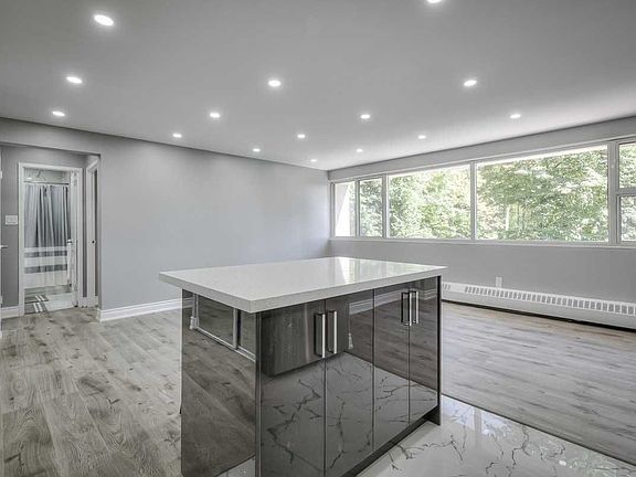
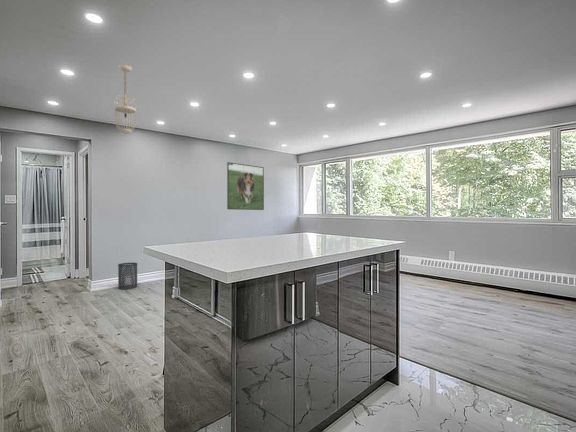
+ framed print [226,161,265,211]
+ trash can [117,262,139,290]
+ ceiling light fixture [112,64,137,136]
